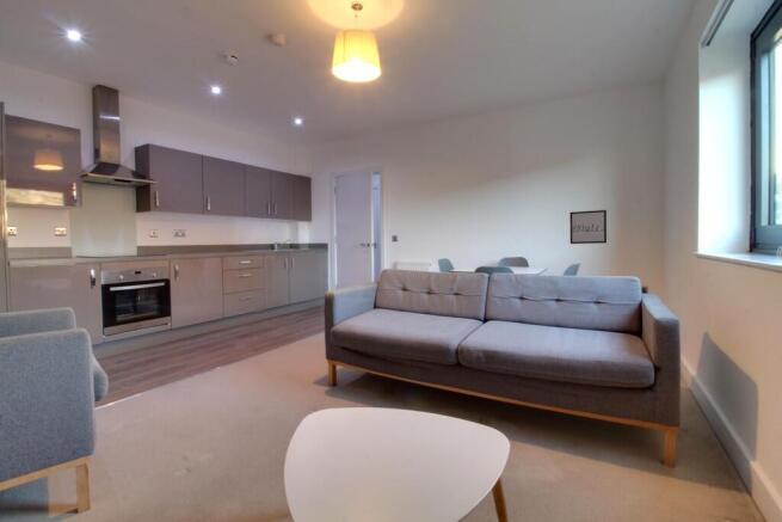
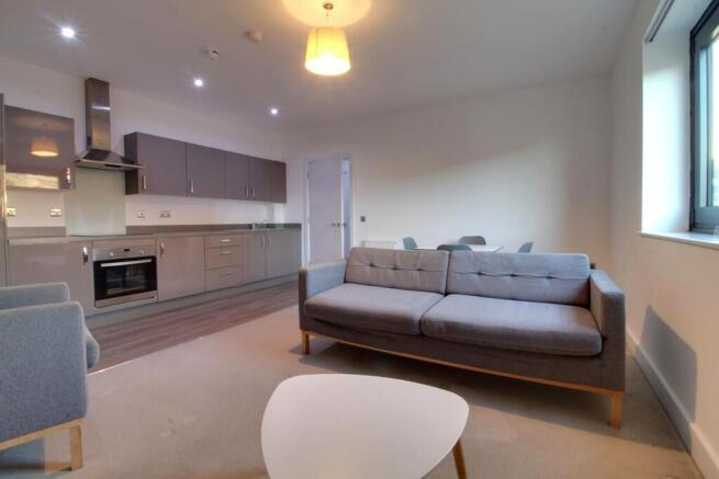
- wall art [568,209,608,245]
